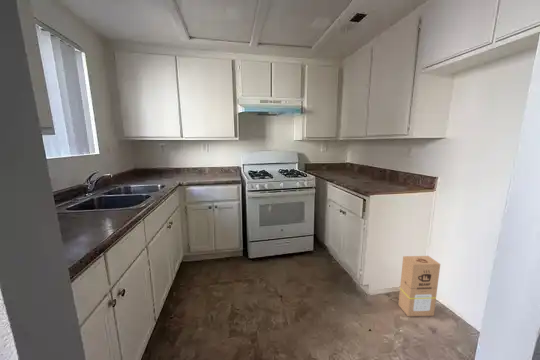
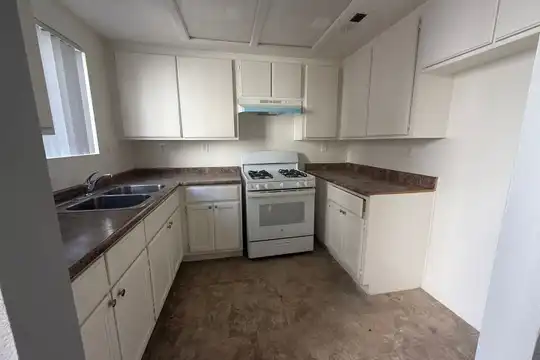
- cardboard box [397,255,441,317]
